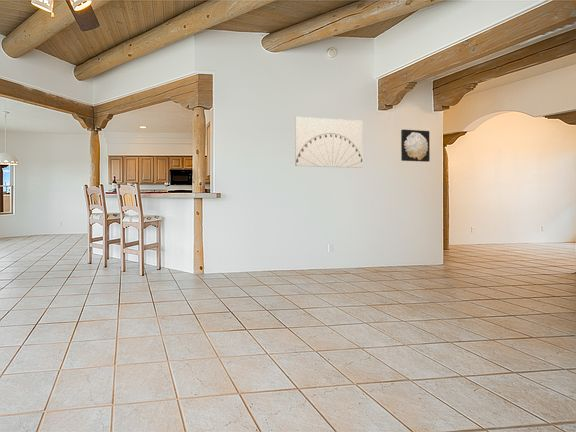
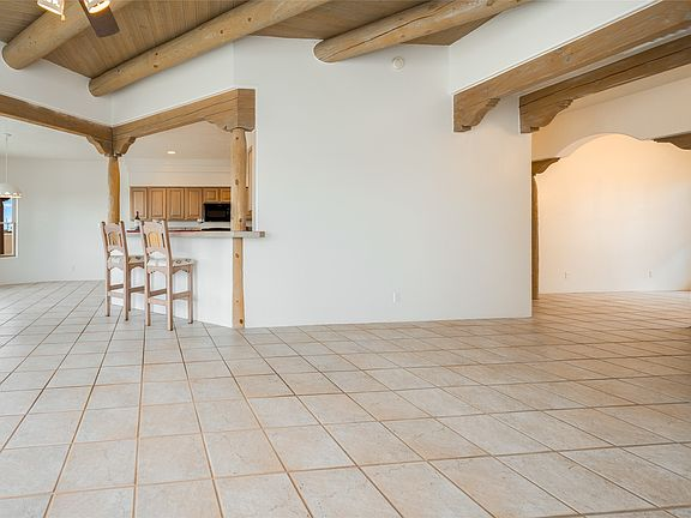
- wall art [400,129,431,163]
- wall art [294,116,363,169]
